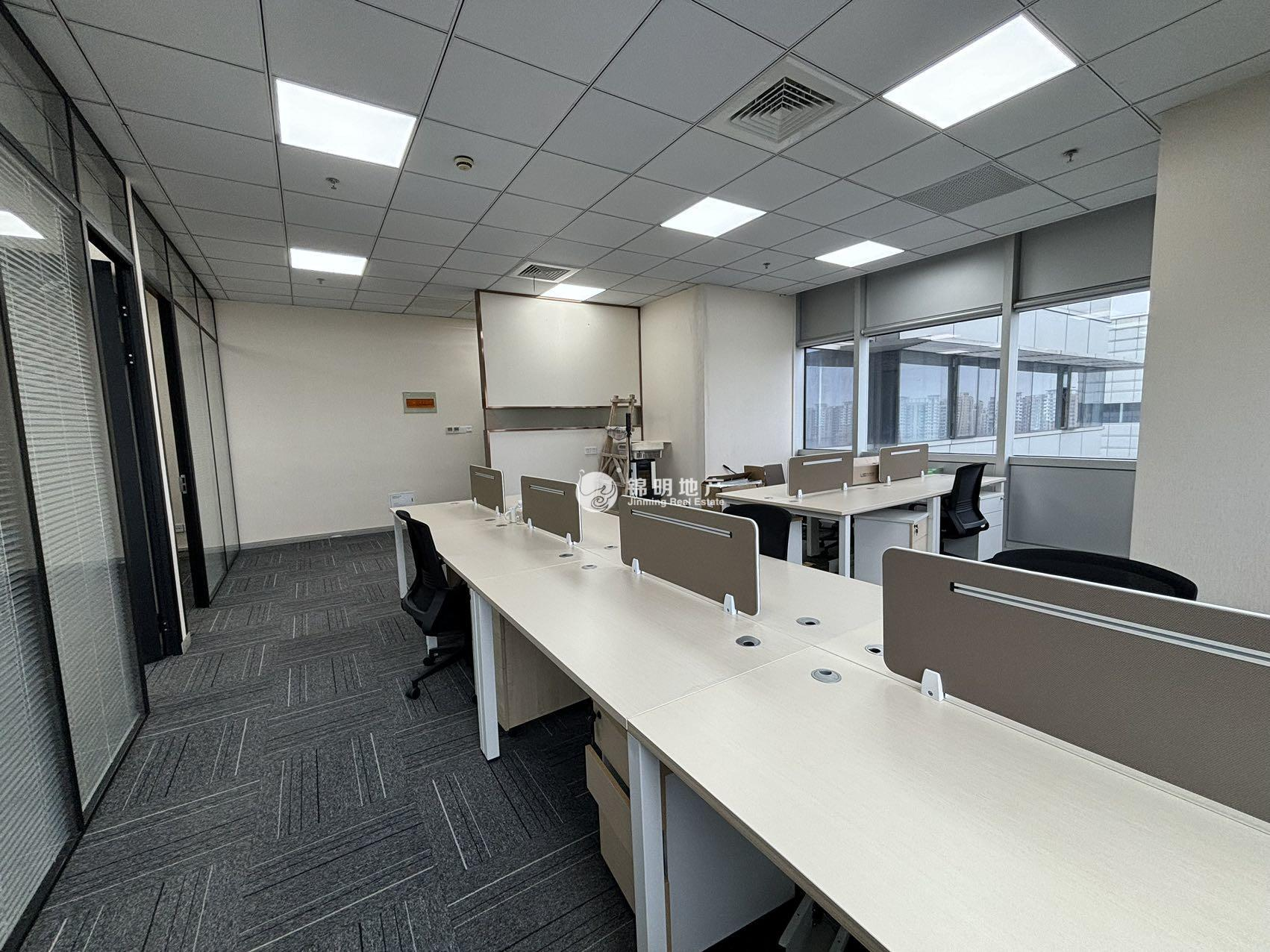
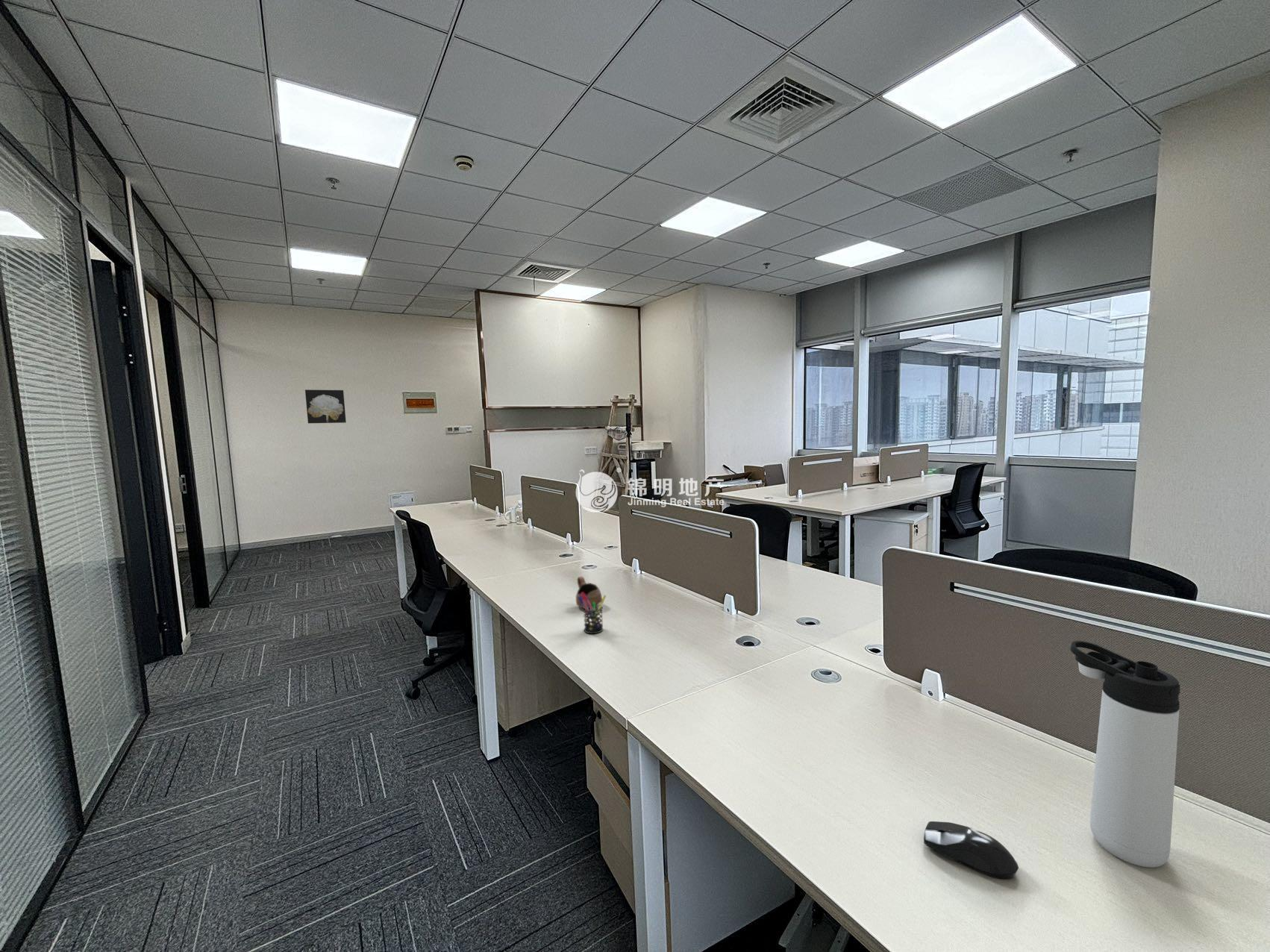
+ computer mouse [923,821,1019,880]
+ thermos bottle [1069,640,1181,868]
+ pen holder [578,592,607,634]
+ wall art [304,389,347,424]
+ cup [575,576,603,609]
